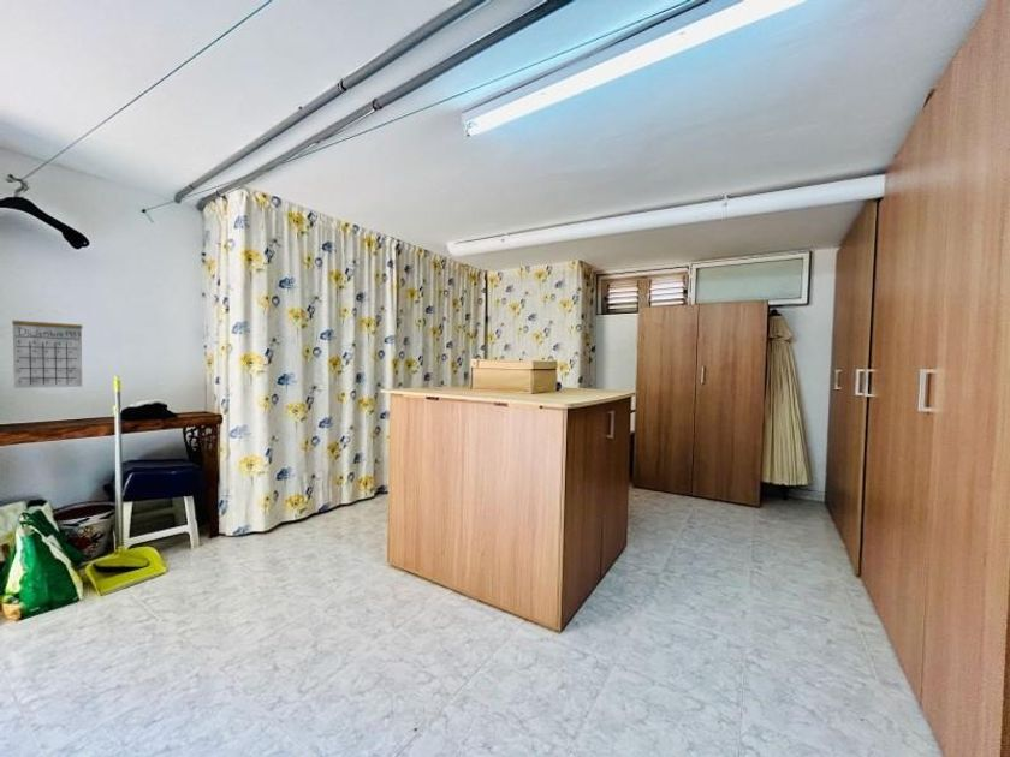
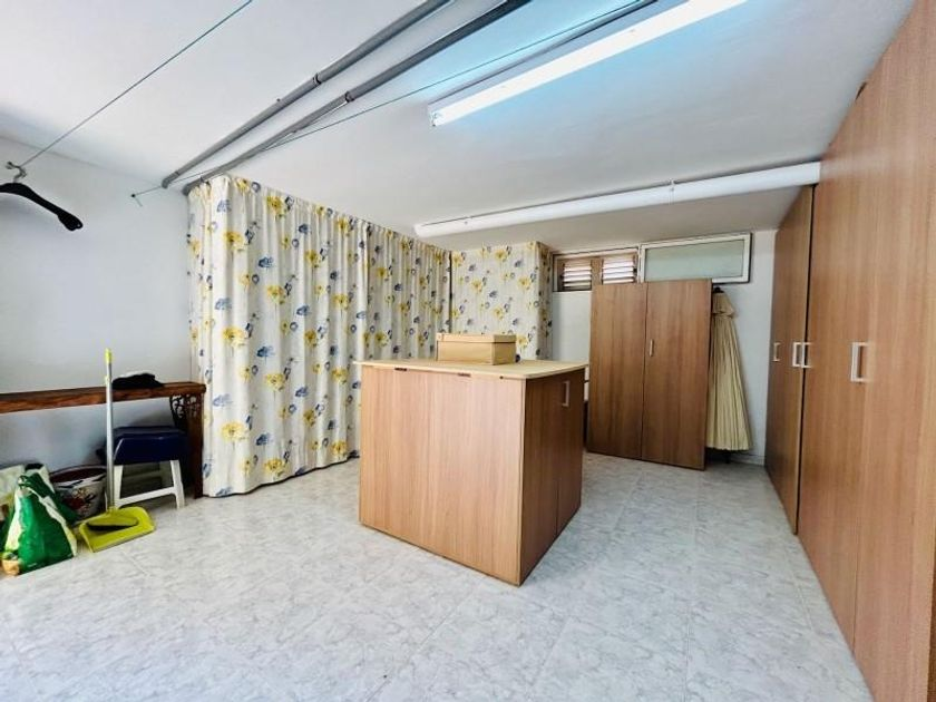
- calendar [11,309,83,389]
